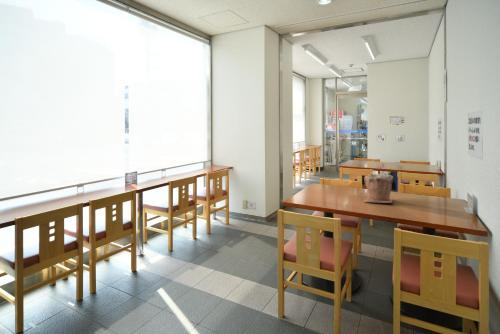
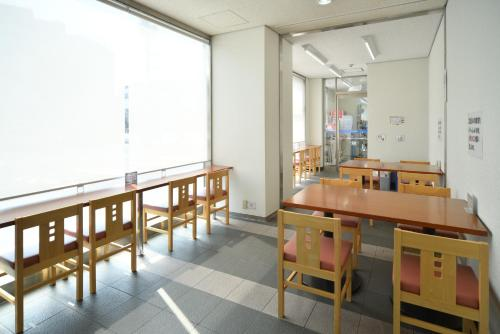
- plant pot [363,173,394,204]
